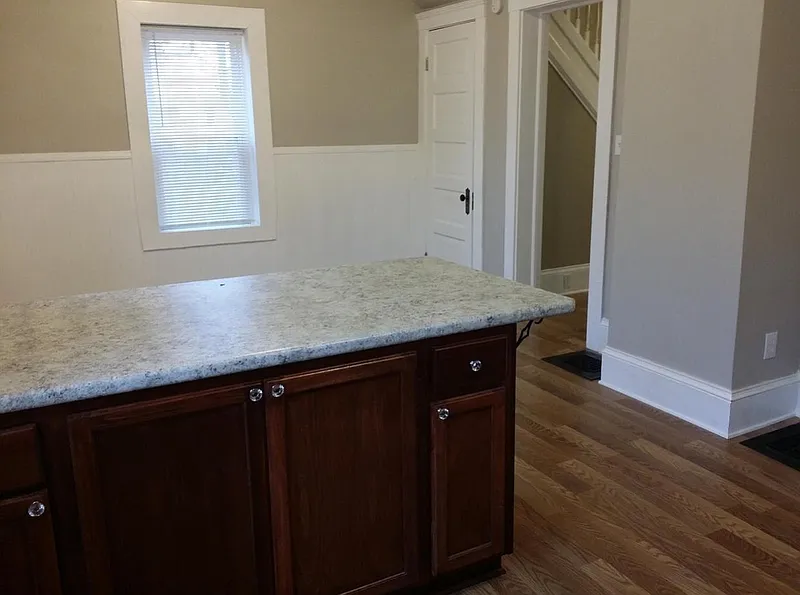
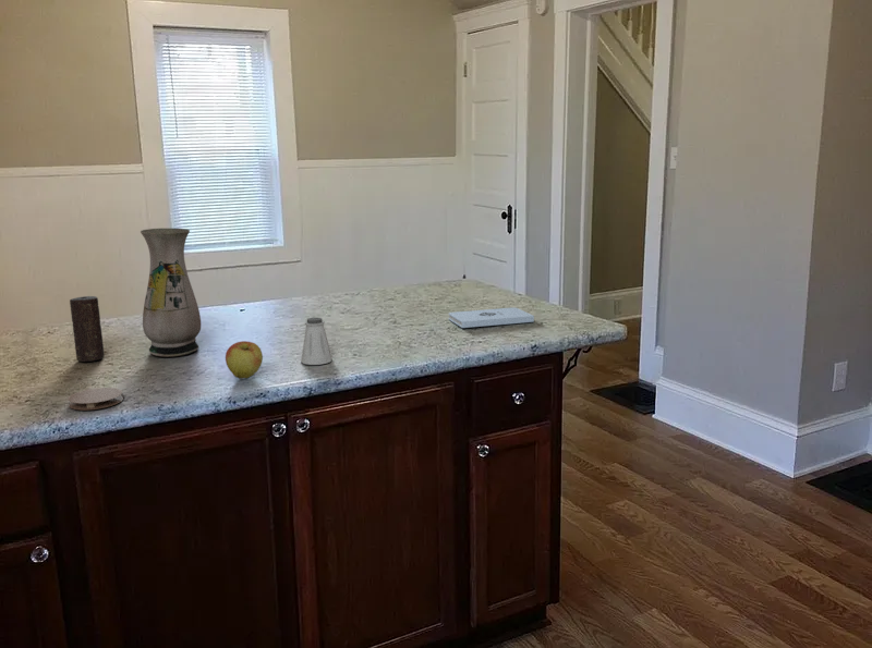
+ saltshaker [300,317,334,366]
+ notepad [448,306,535,329]
+ coaster [68,387,124,411]
+ vase [140,228,202,358]
+ candle [69,295,106,363]
+ apple [225,340,264,380]
